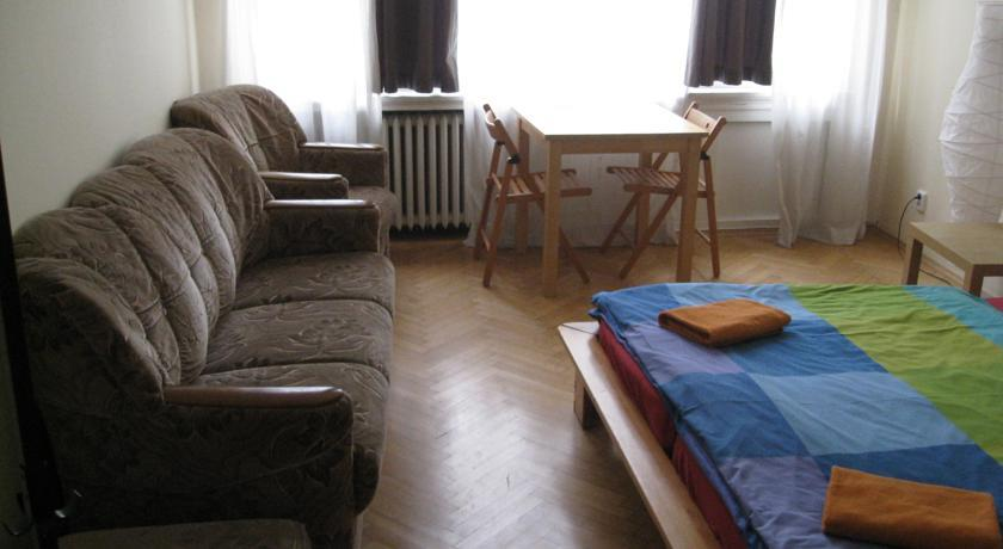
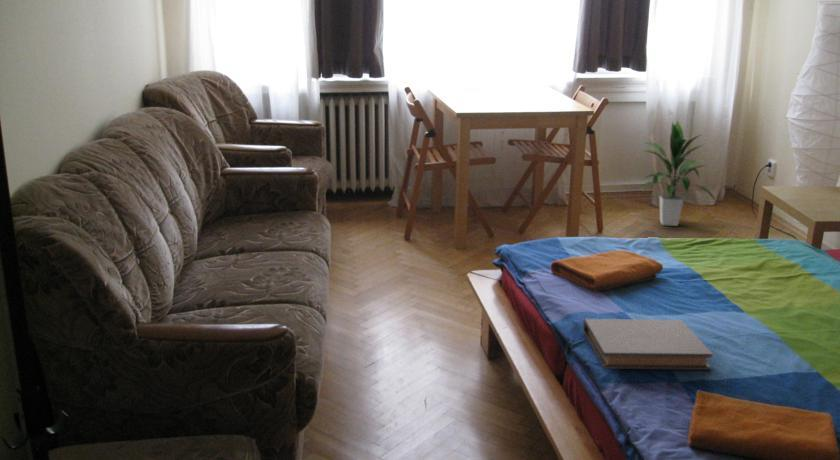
+ indoor plant [639,120,719,227]
+ book [582,318,714,371]
